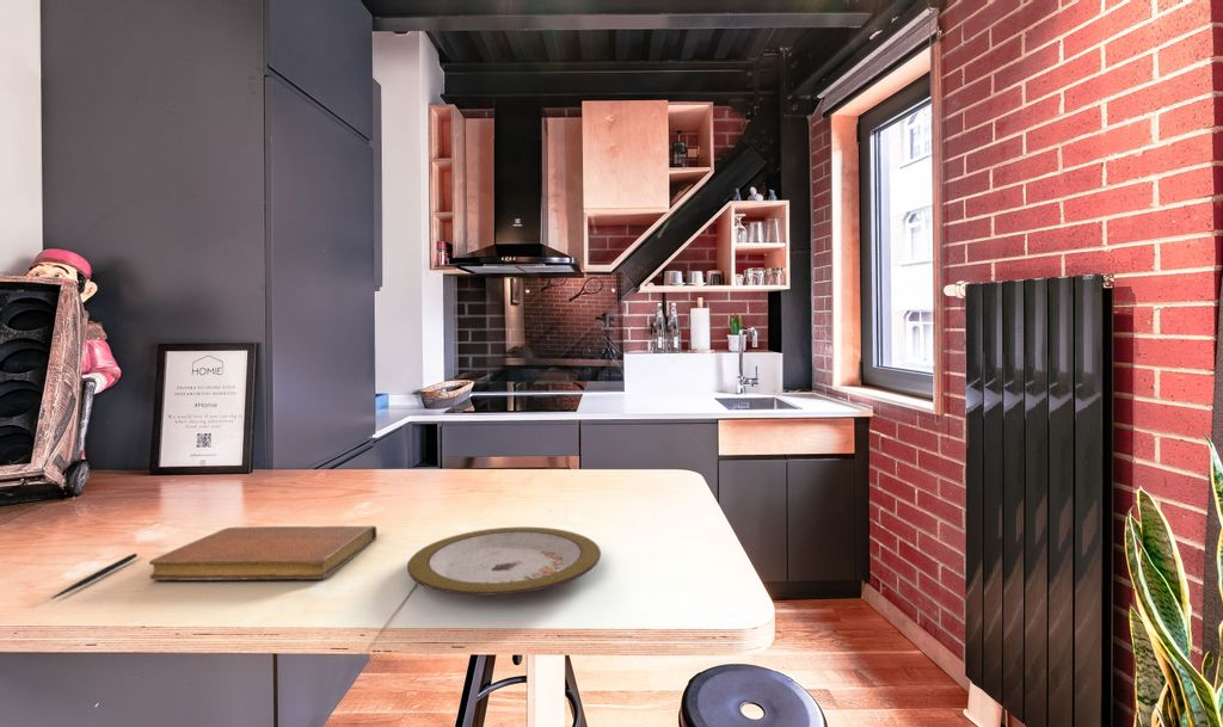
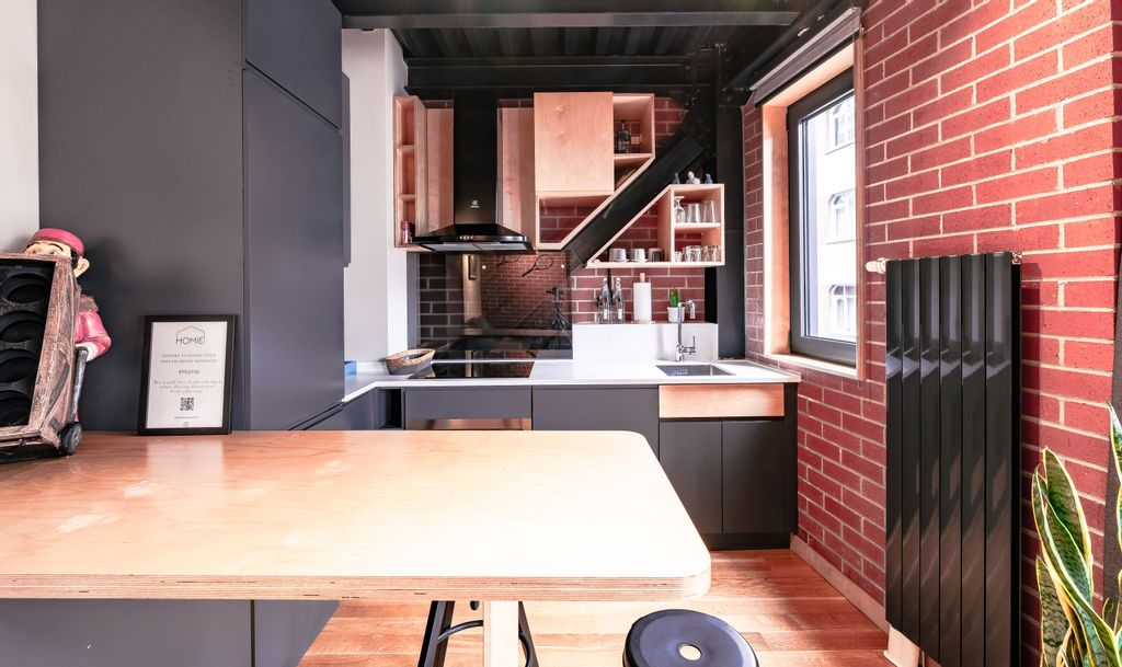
- pen [50,553,139,600]
- plate [406,525,602,597]
- notebook [148,525,379,581]
